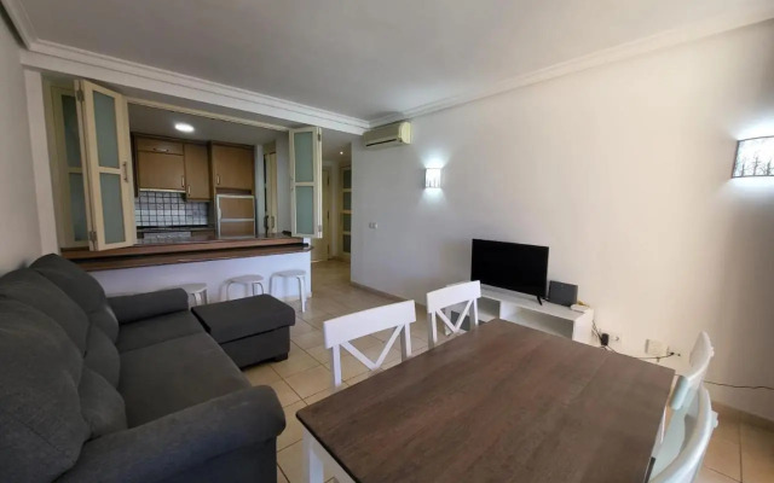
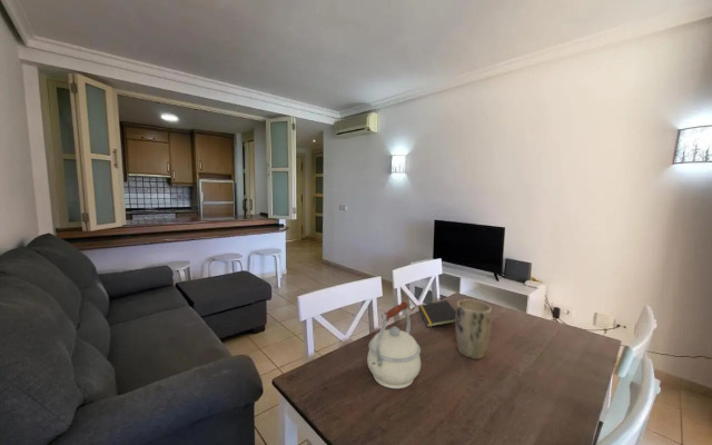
+ plant pot [454,298,493,360]
+ kettle [366,300,422,389]
+ notepad [417,299,456,328]
